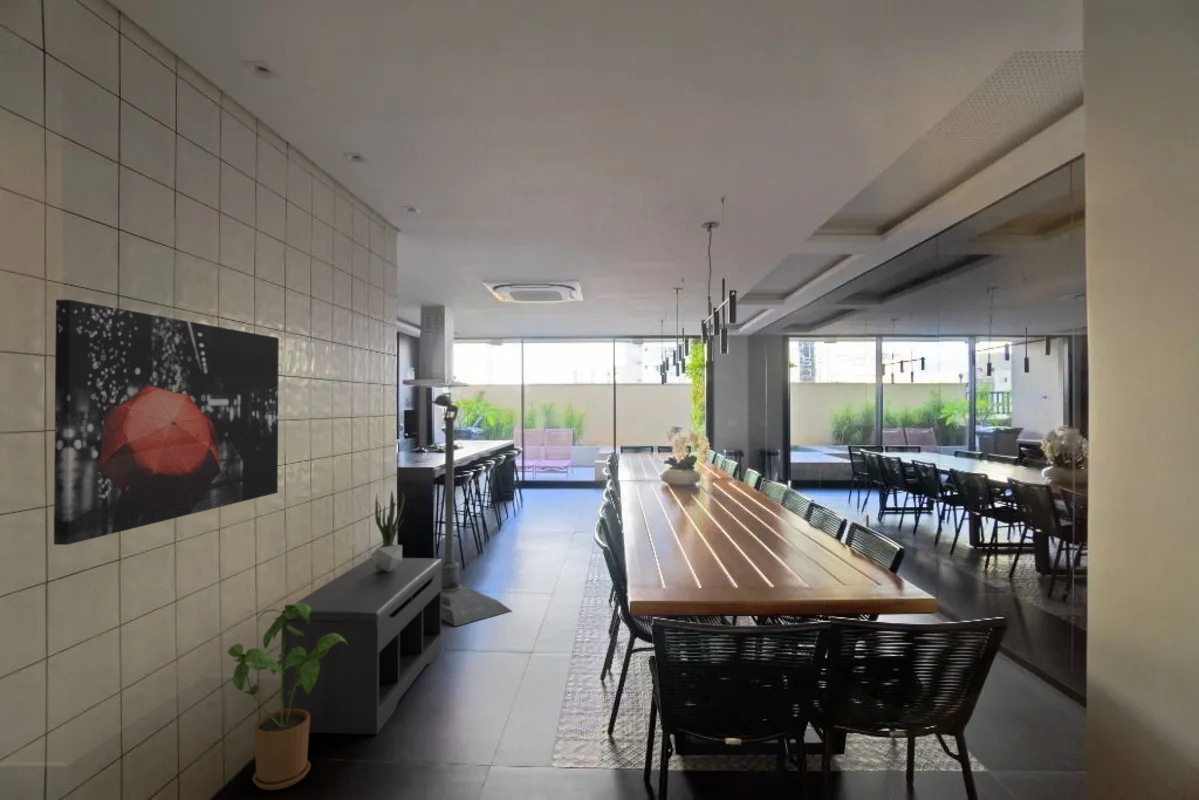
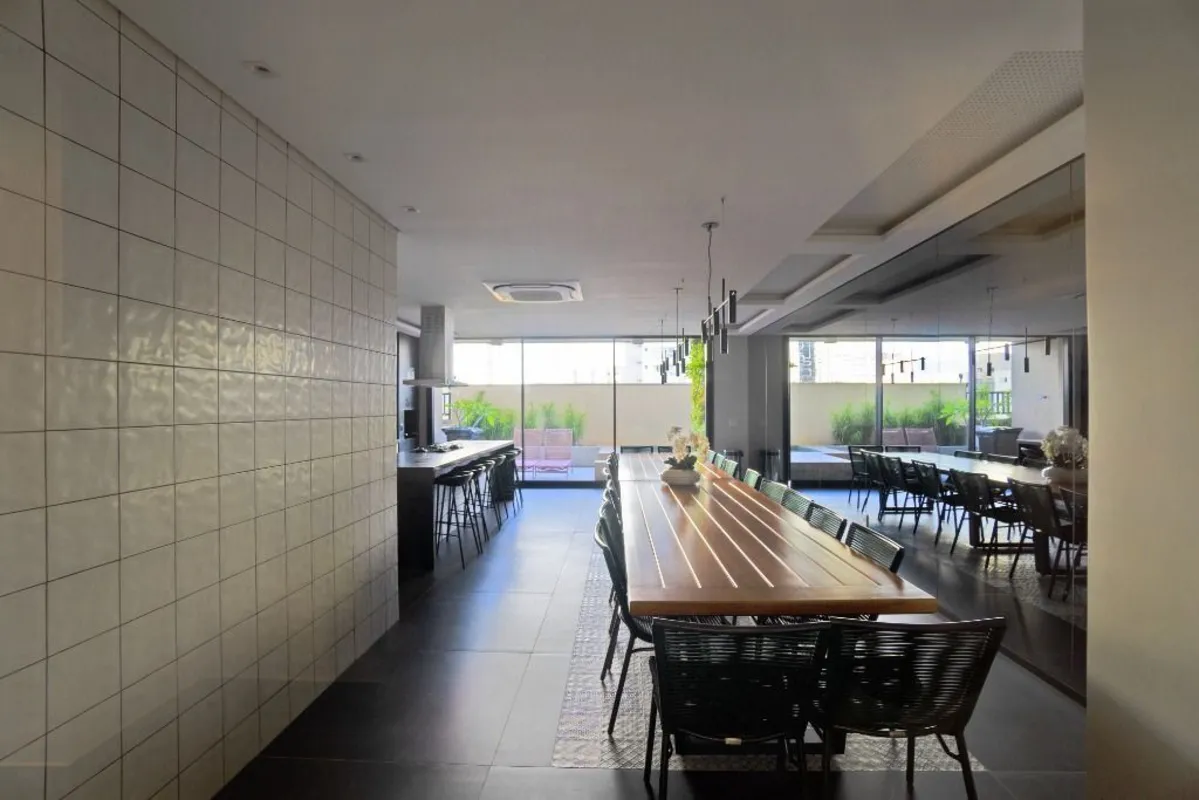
- house plant [226,602,348,791]
- potted plant [370,489,406,572]
- street lamp [424,394,513,627]
- wall art [53,299,280,546]
- bench [280,557,442,735]
